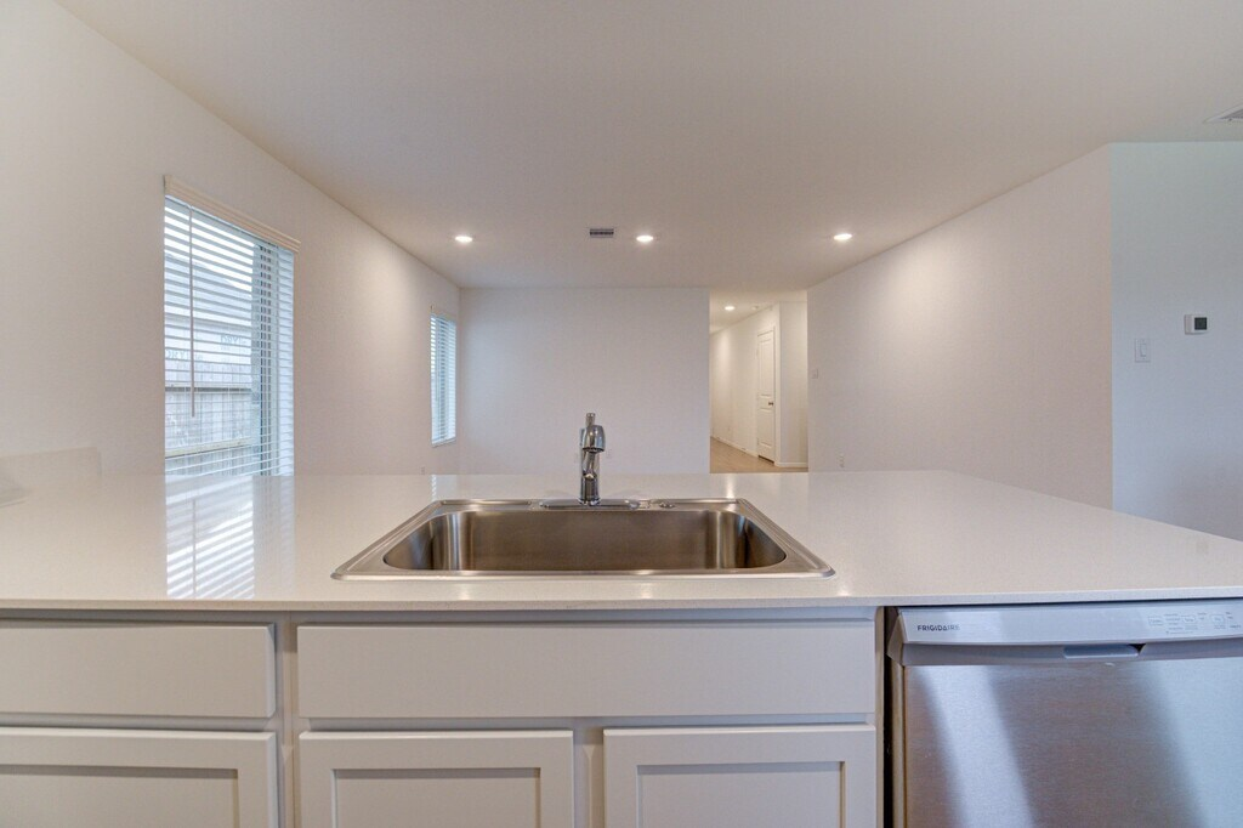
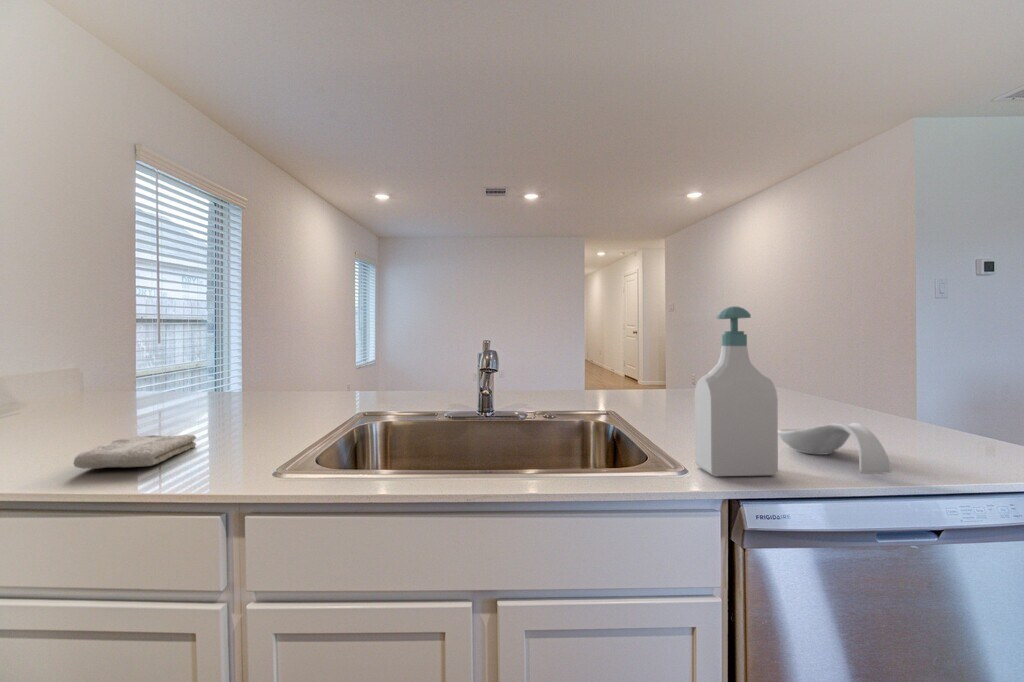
+ soap bottle [694,305,779,477]
+ spoon rest [778,422,892,475]
+ washcloth [72,434,197,470]
